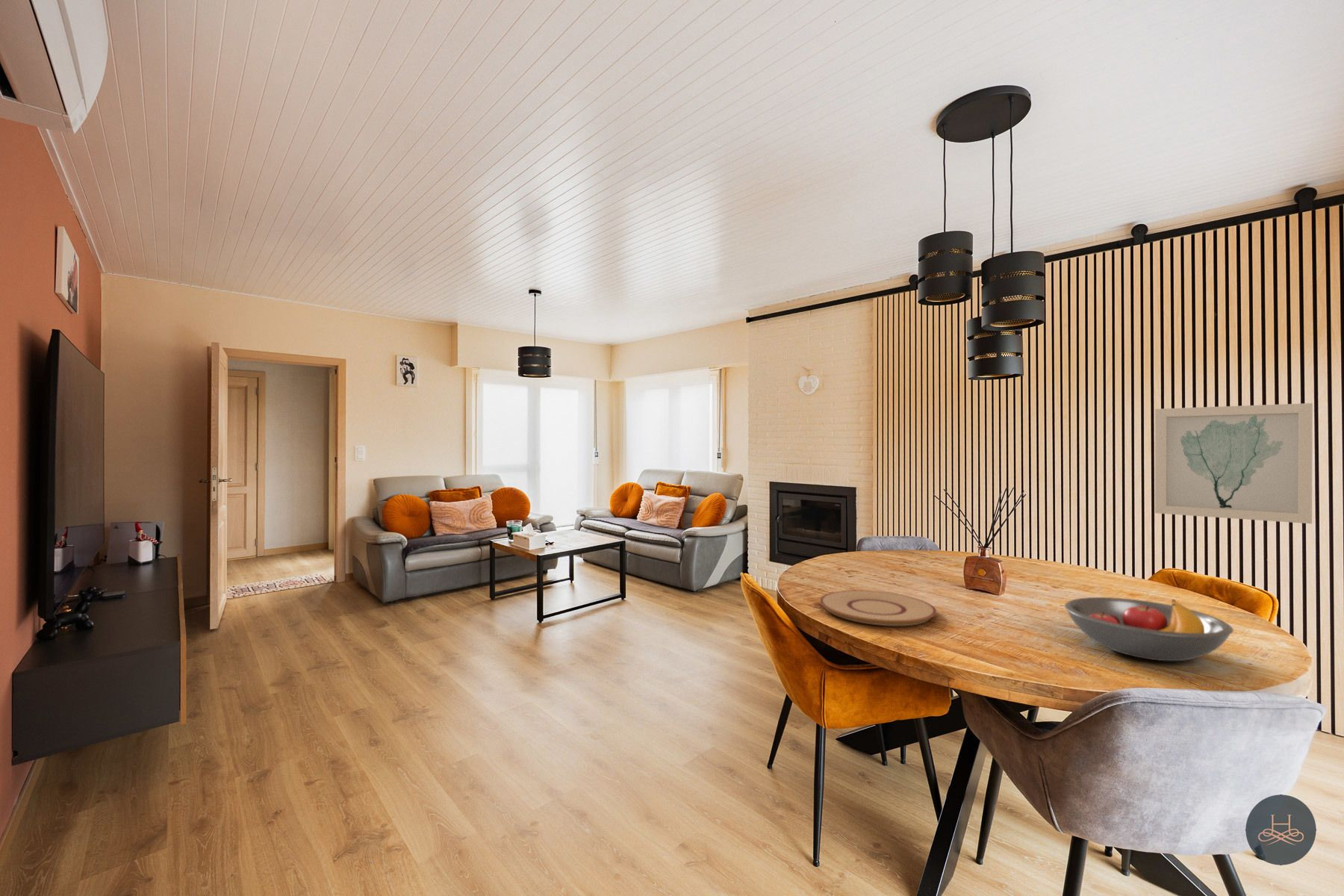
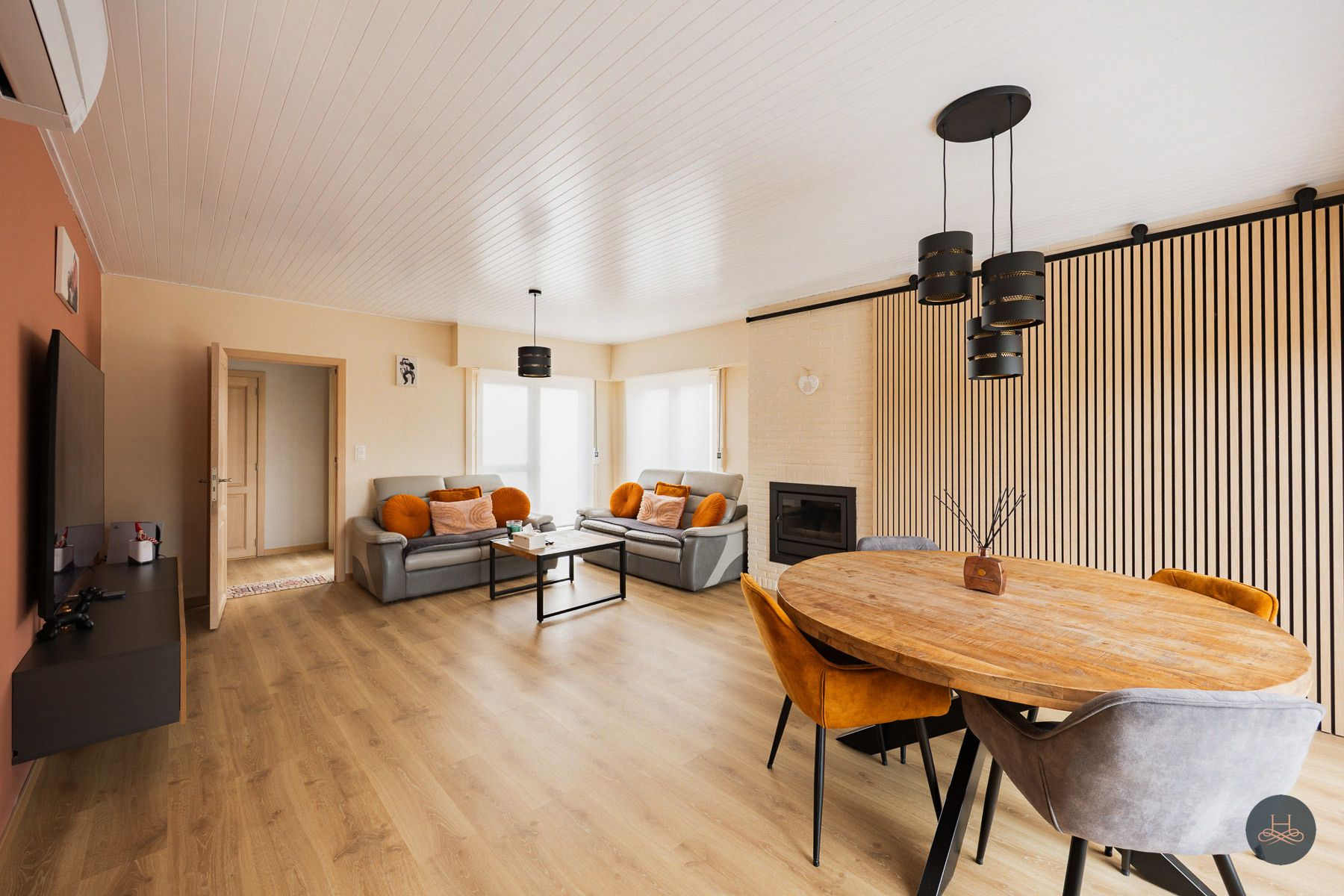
- plate [819,589,938,626]
- fruit bowl [1064,597,1234,662]
- wall art [1154,402,1313,524]
